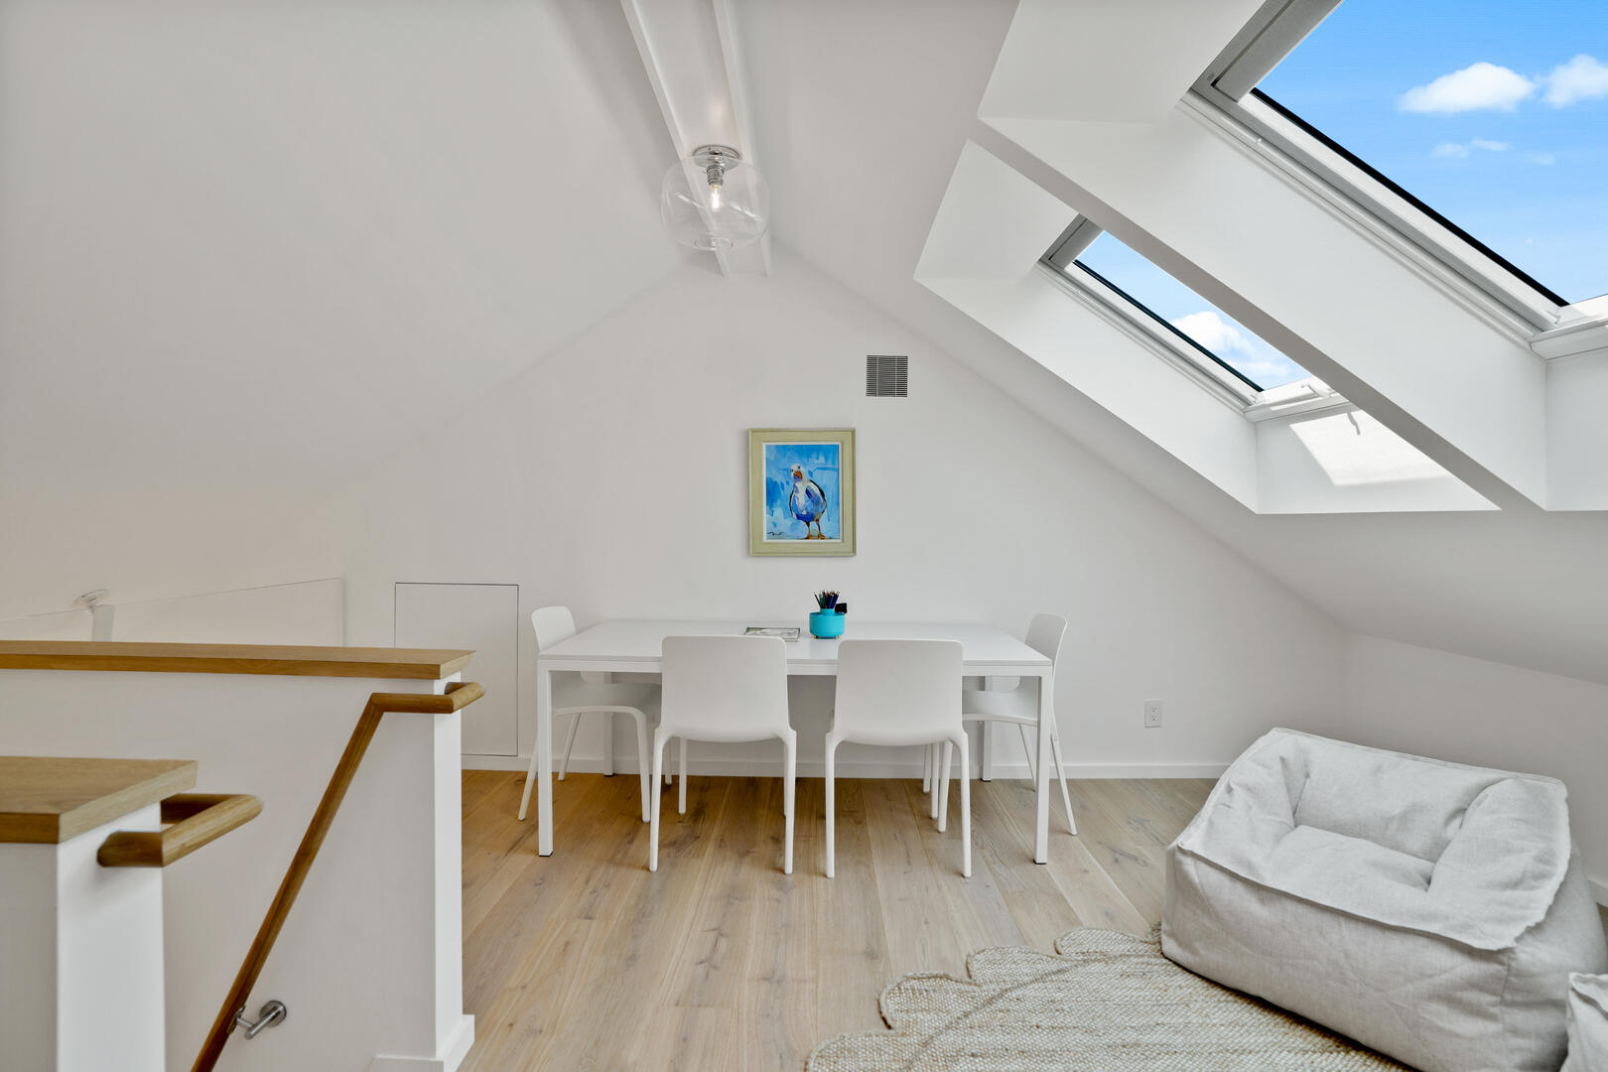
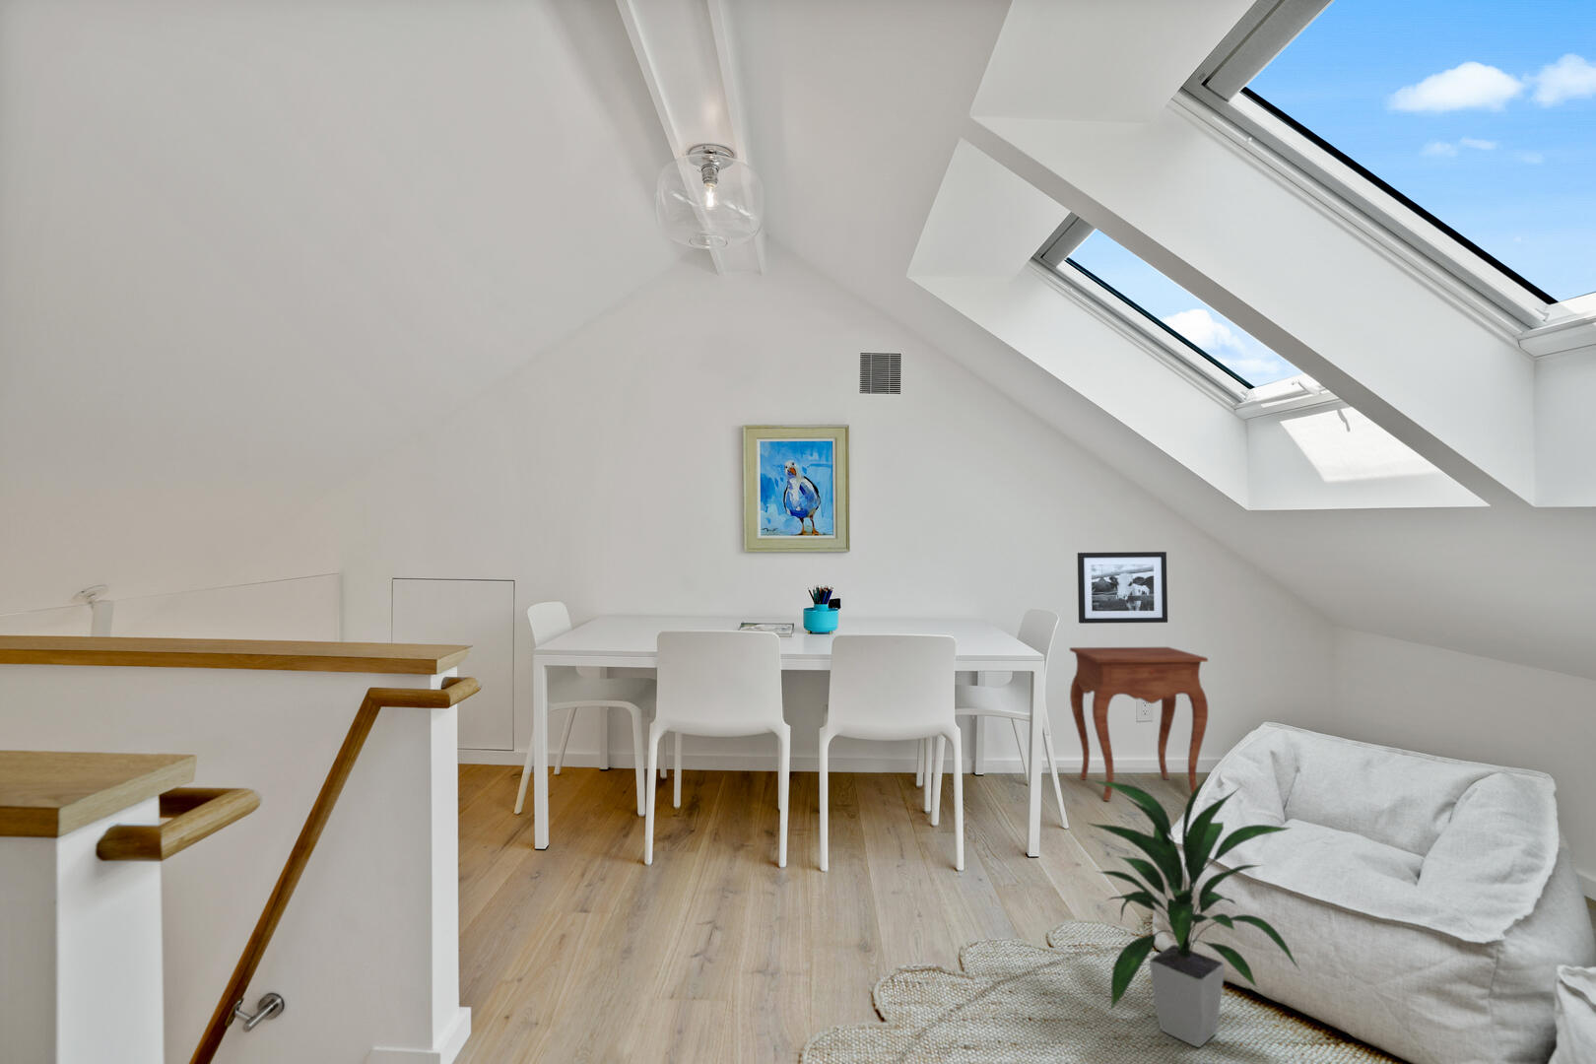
+ side table [1069,646,1209,802]
+ picture frame [1077,551,1168,625]
+ indoor plant [1084,772,1300,1049]
